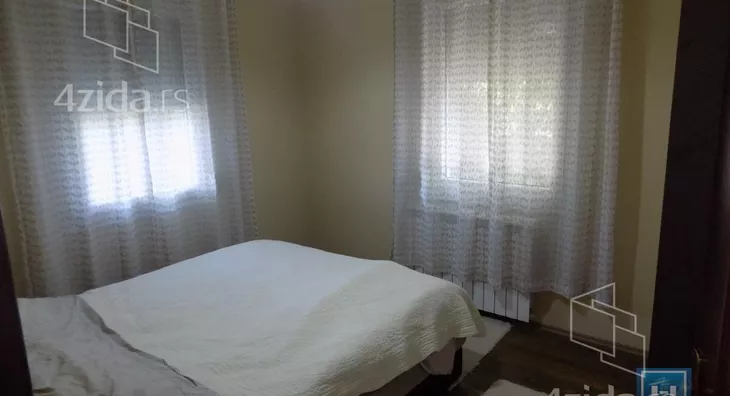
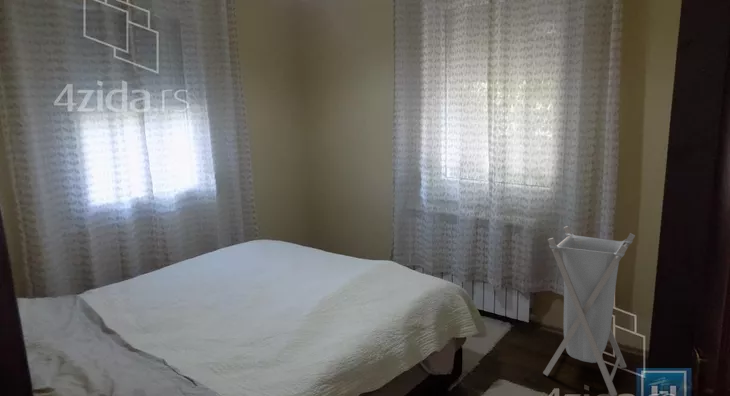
+ laundry hamper [542,225,636,396]
